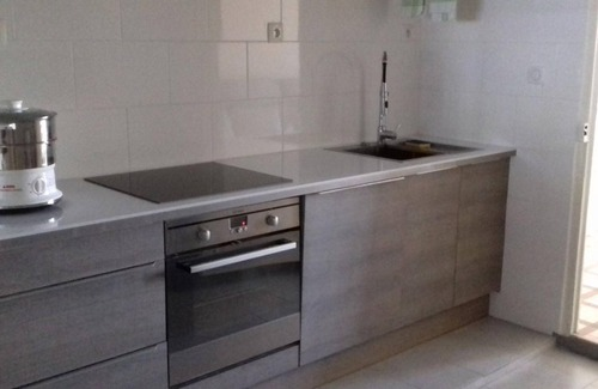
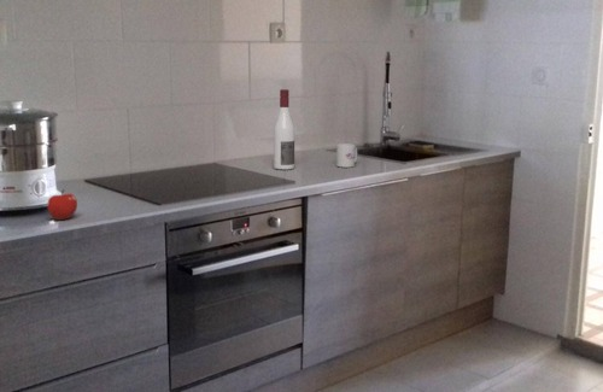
+ apple [46,188,78,221]
+ alcohol [273,88,295,171]
+ mug [335,142,358,169]
